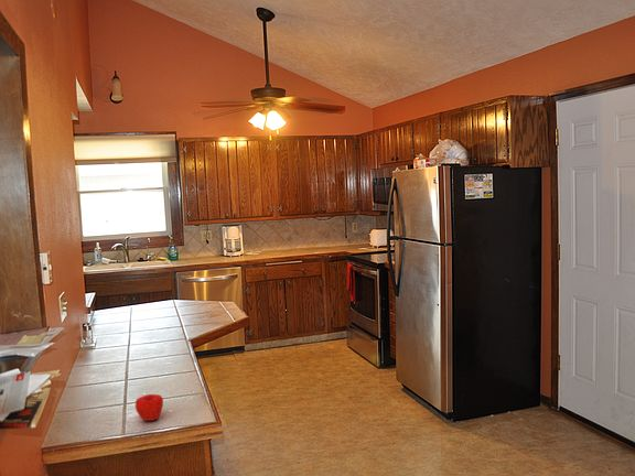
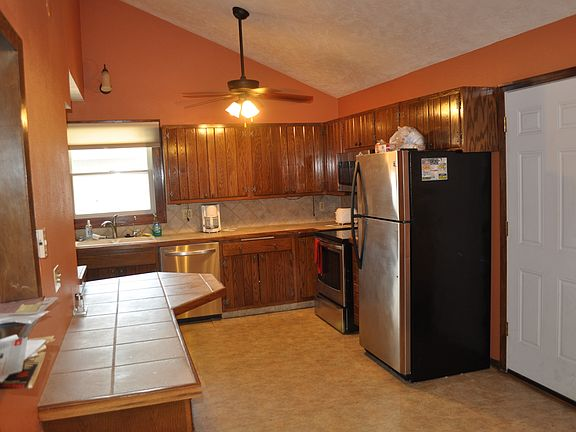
- apple [134,393,164,422]
